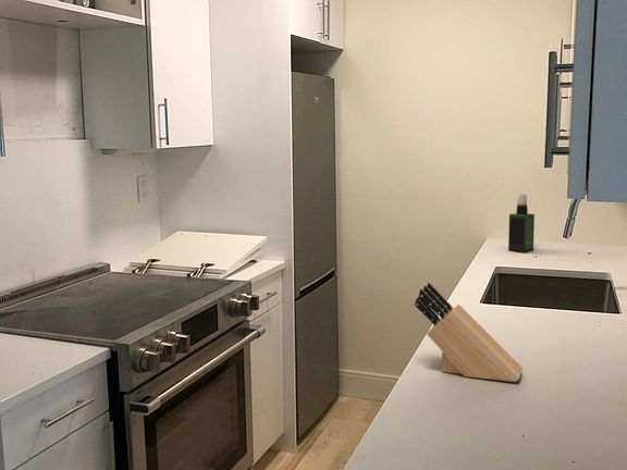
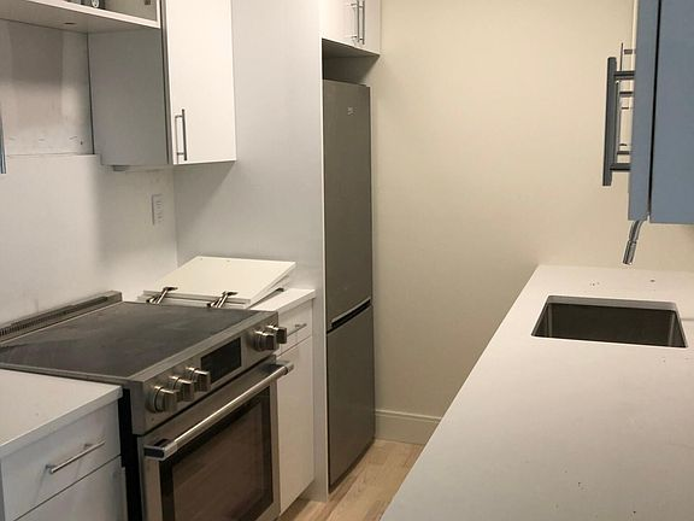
- spray bottle [507,194,536,253]
- knife block [414,282,524,383]
